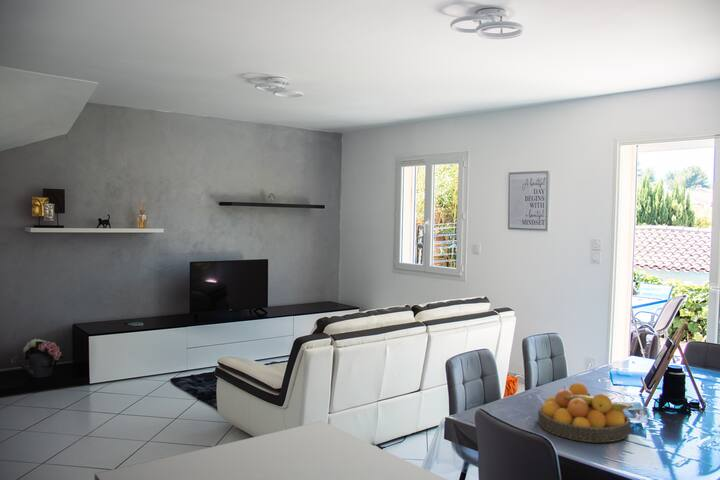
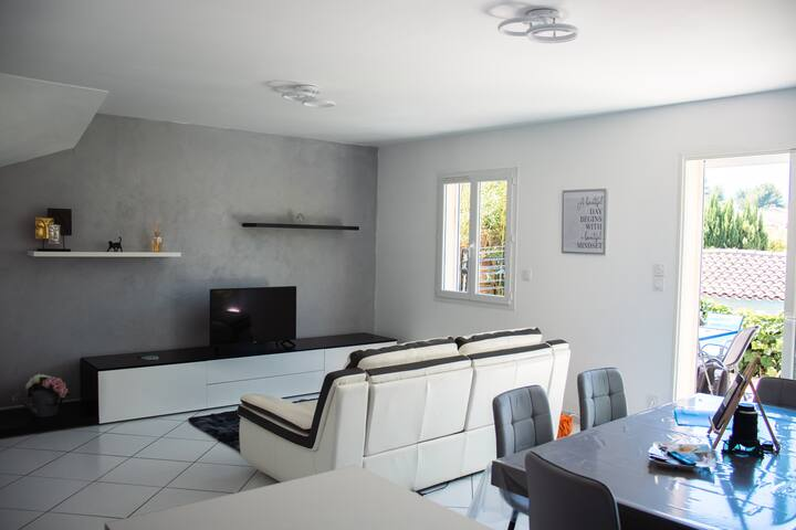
- fruit bowl [537,382,634,443]
